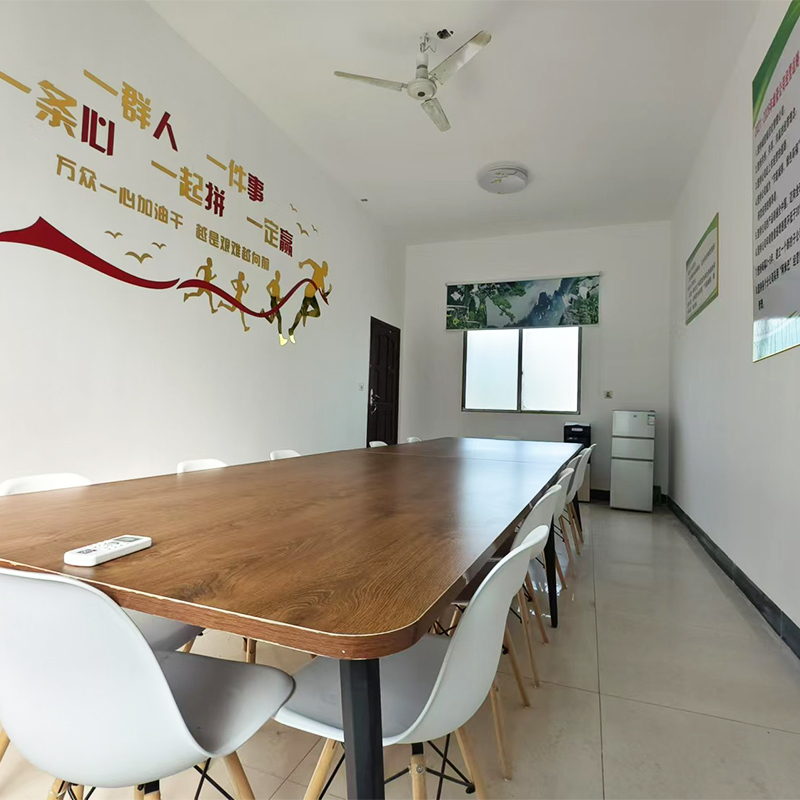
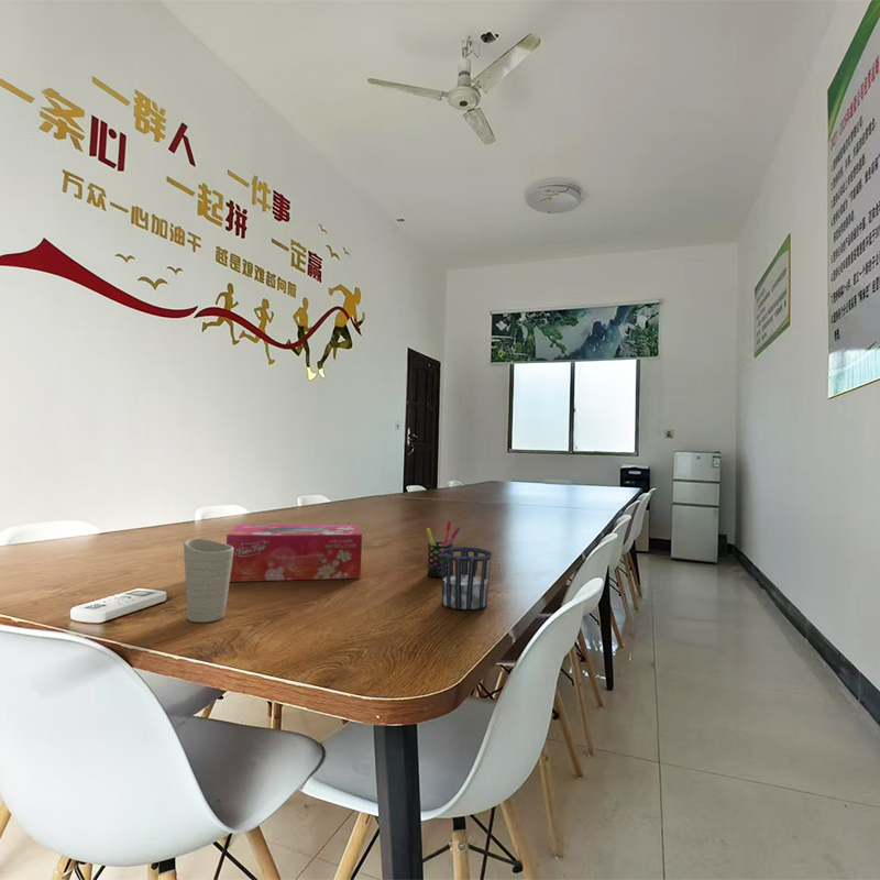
+ pen holder [426,520,461,579]
+ cup [440,546,493,610]
+ cup [183,538,234,624]
+ tissue box [226,524,363,583]
